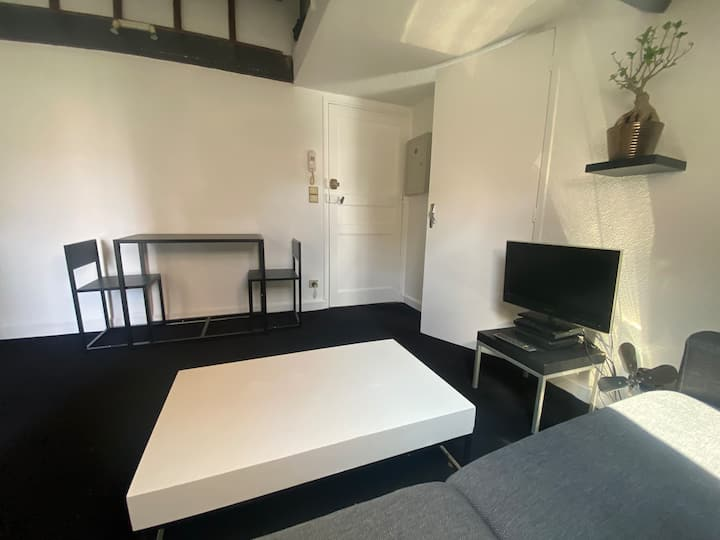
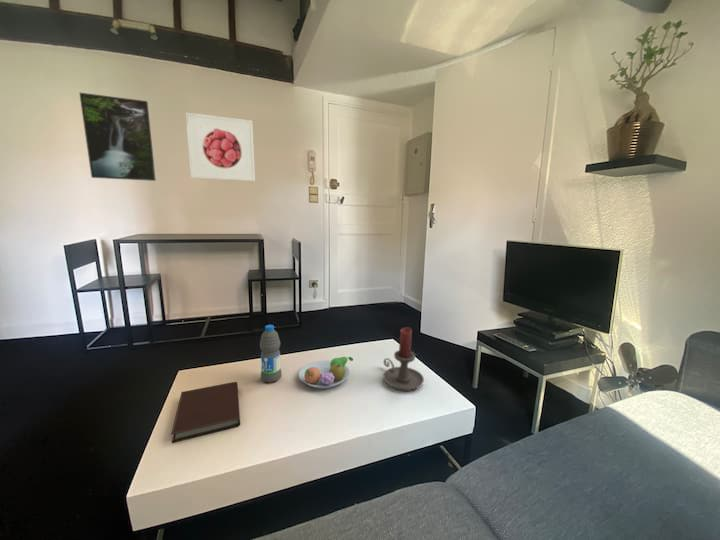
+ water bottle [259,324,283,384]
+ fruit bowl [298,356,354,390]
+ notebook [170,381,241,444]
+ candle holder [383,326,425,392]
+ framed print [78,92,157,182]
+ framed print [185,111,256,182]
